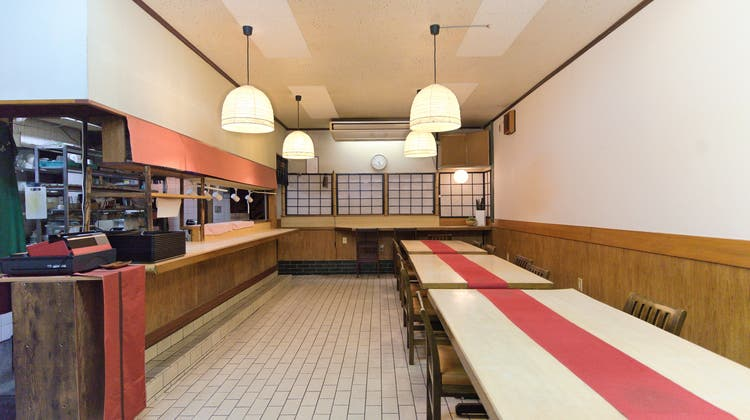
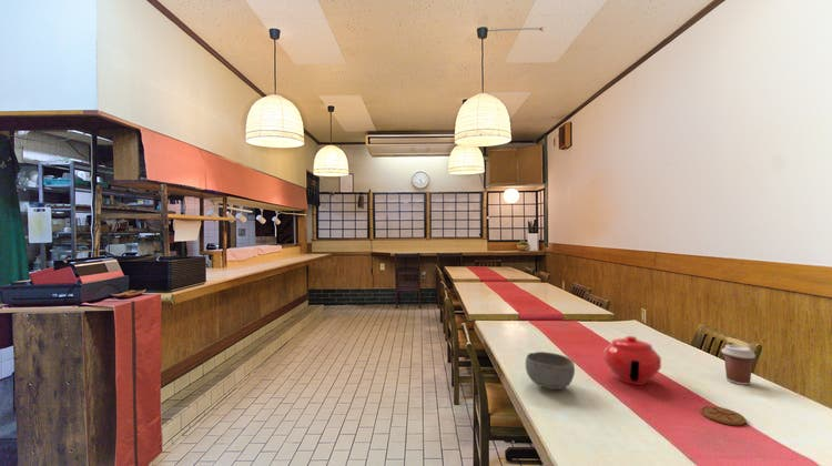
+ coffee cup [720,344,757,386]
+ teapot [603,335,662,386]
+ coaster [700,405,748,426]
+ bowl [525,351,576,391]
